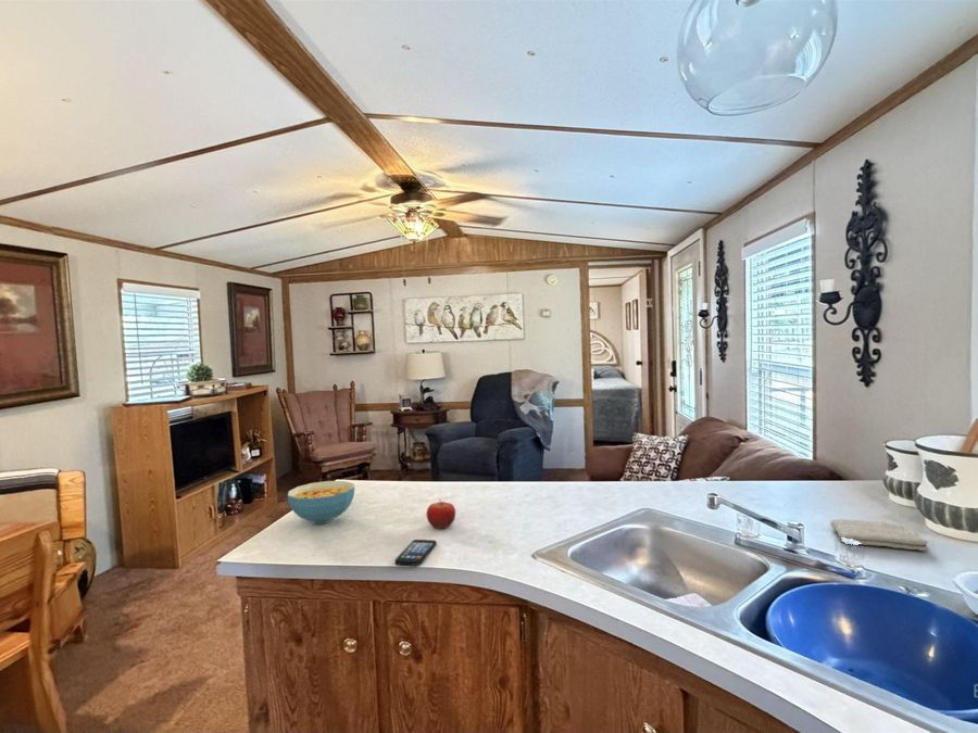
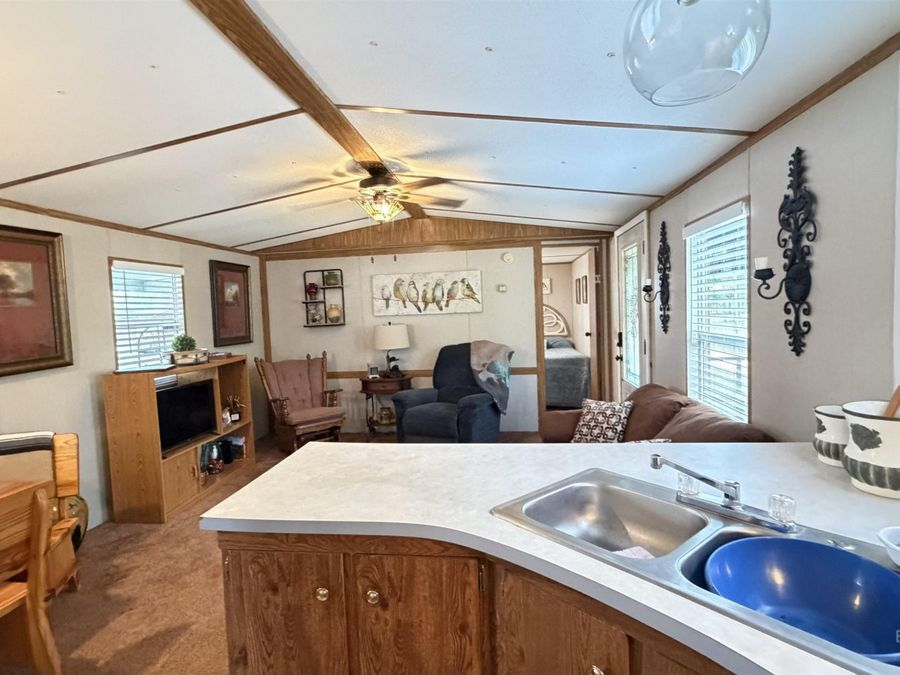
- cereal bowl [287,480,355,525]
- smartphone [394,539,438,567]
- fruit [426,497,456,530]
- washcloth [829,518,929,552]
